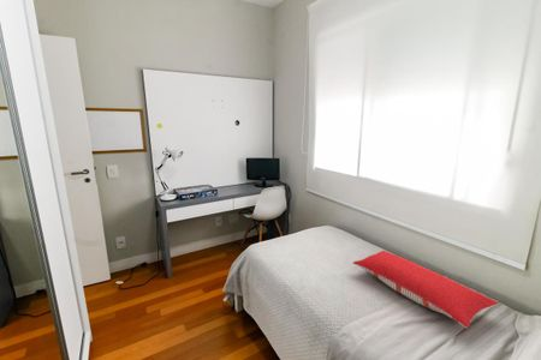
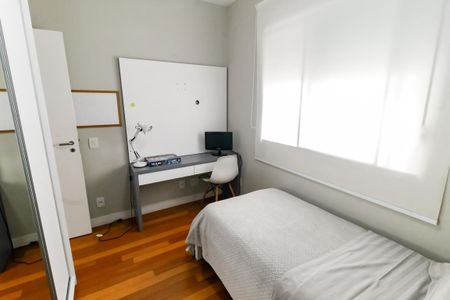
- pillow [352,250,499,329]
